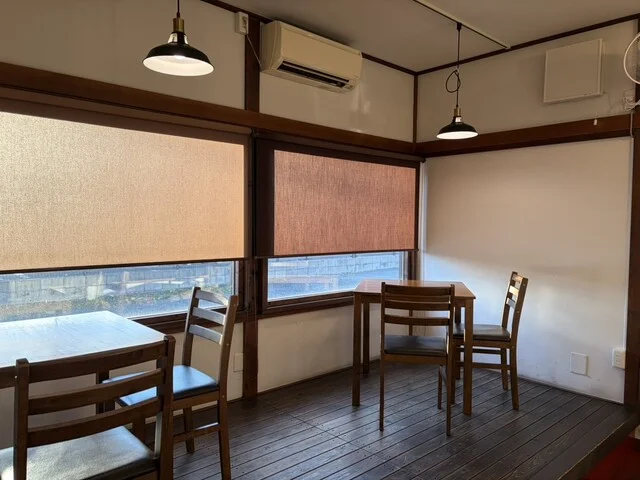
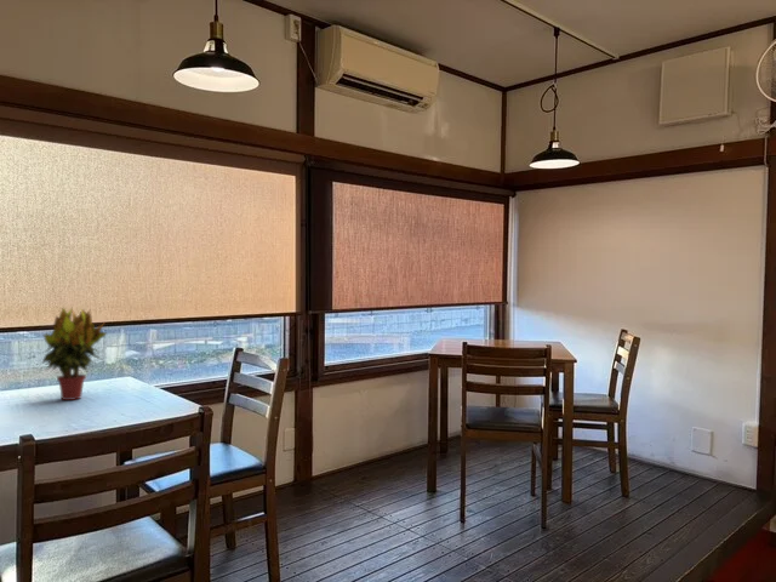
+ potted plant [40,307,108,401]
